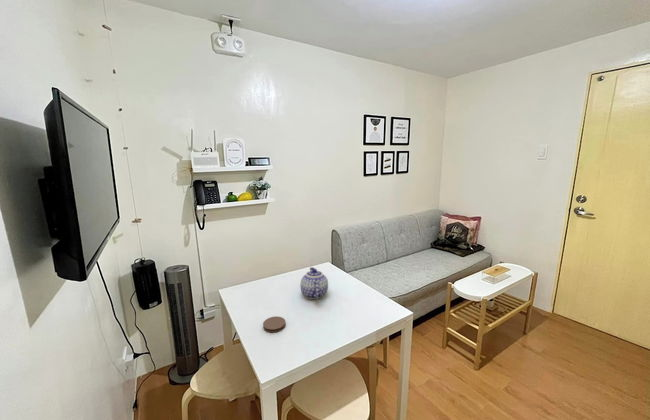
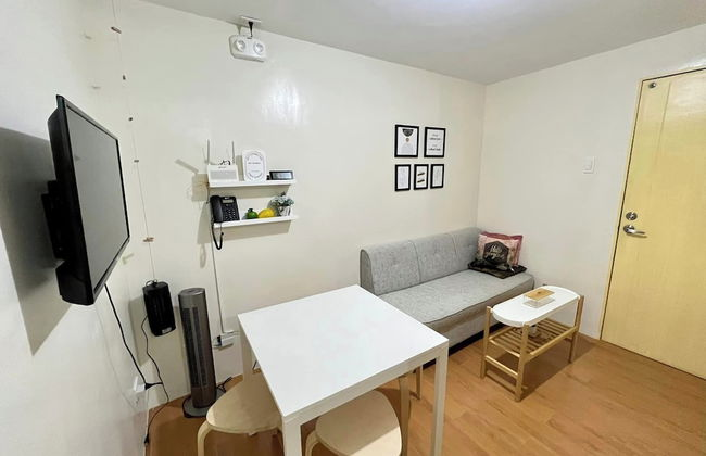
- coaster [262,315,287,333]
- teapot [299,266,329,300]
